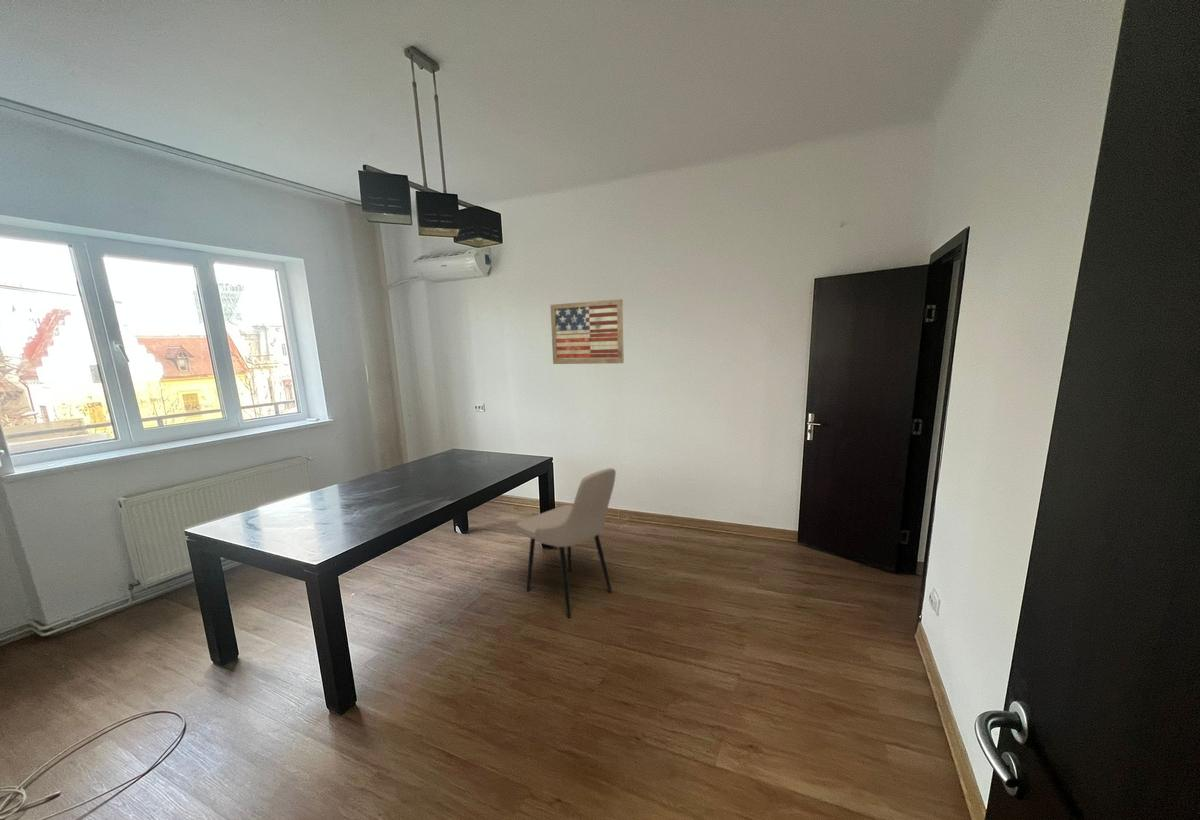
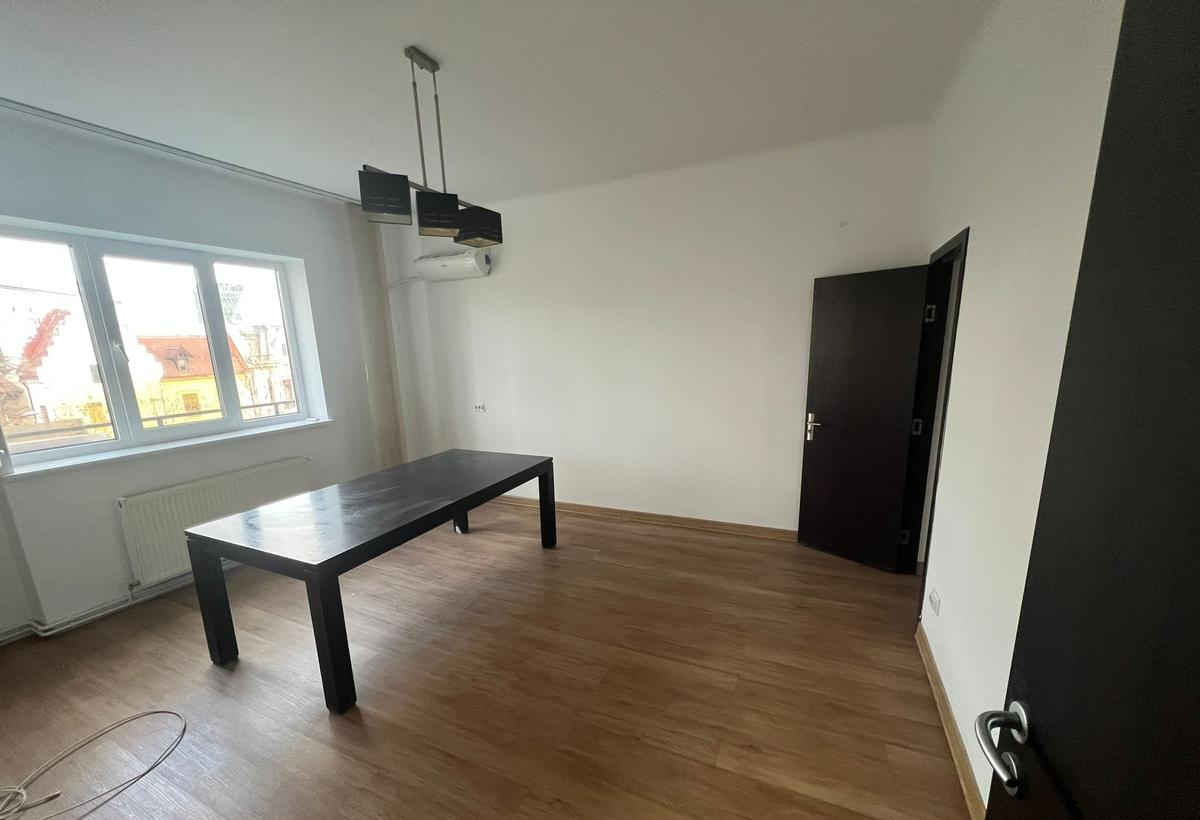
- wall art [550,298,625,365]
- dining chair [515,467,617,619]
